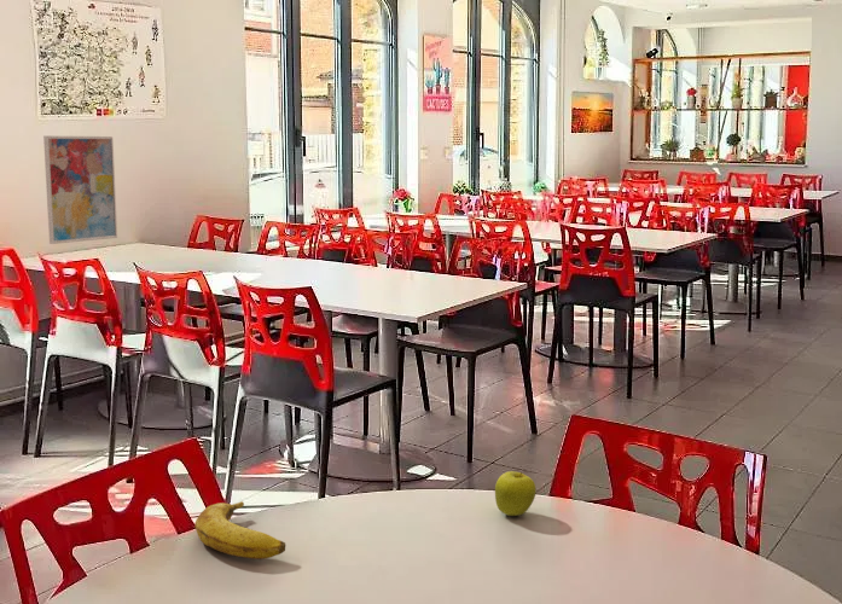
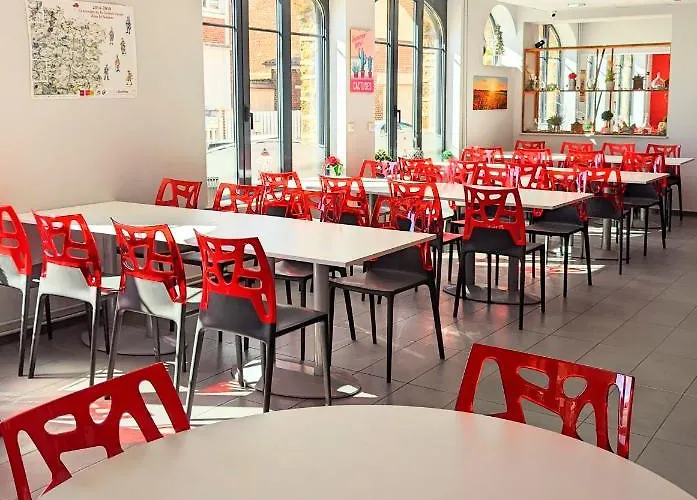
- fruit [494,470,538,517]
- wall art [42,135,118,245]
- banana [194,500,286,561]
